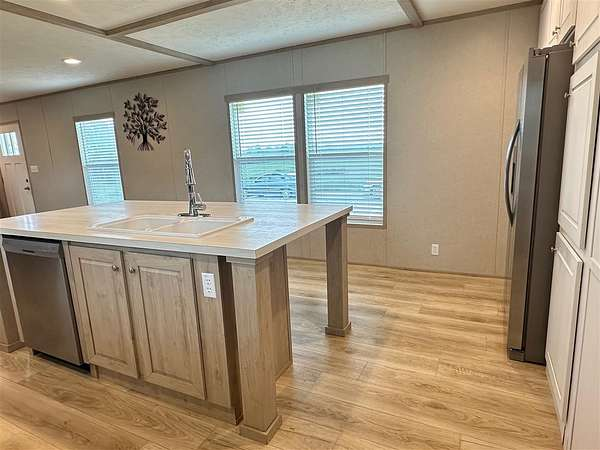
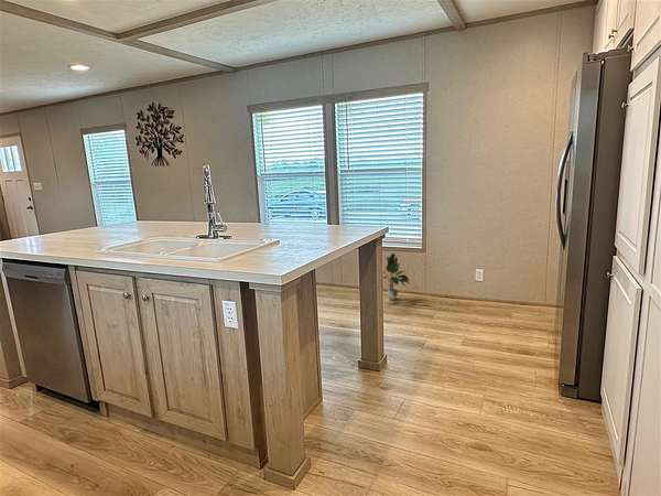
+ potted plant [382,252,411,301]
